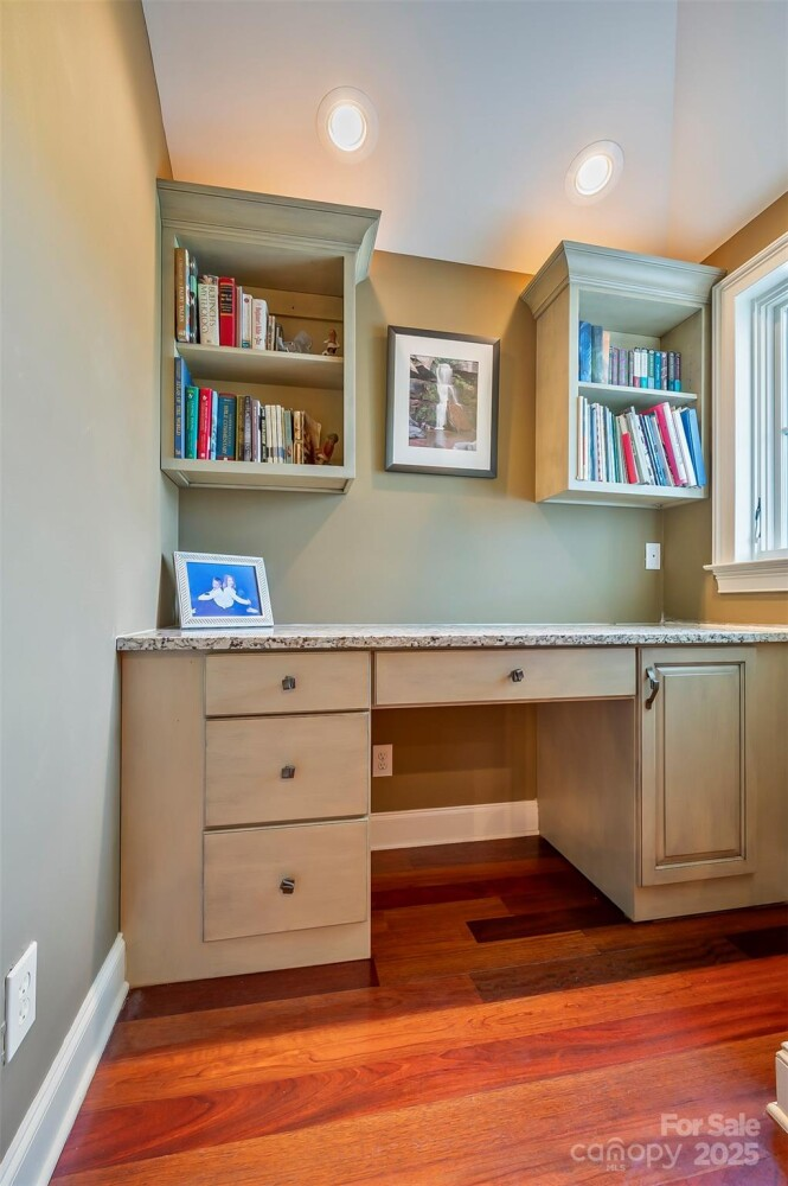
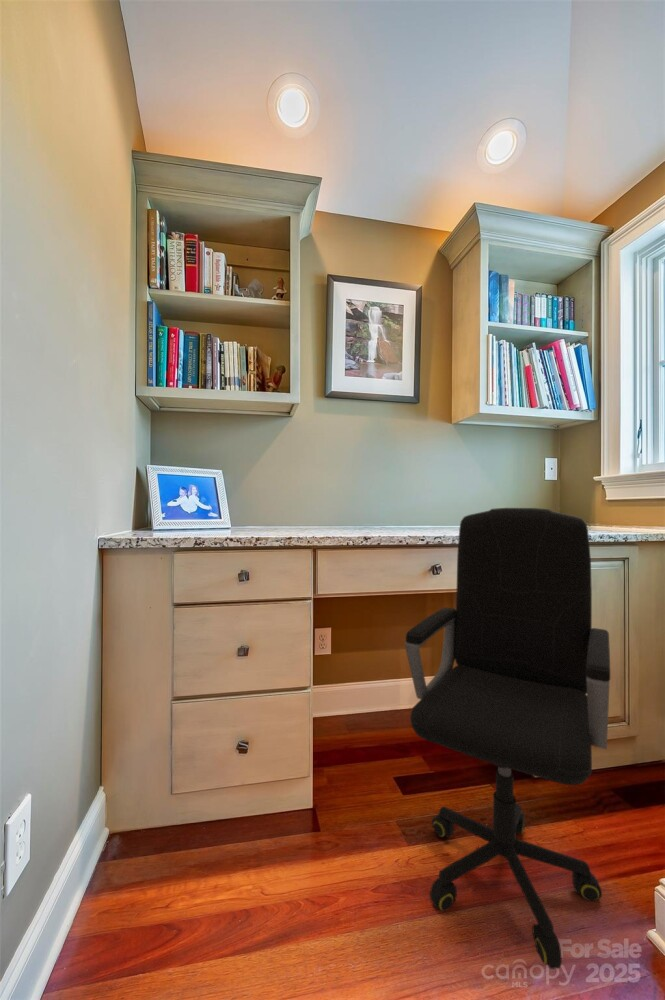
+ office chair [404,507,611,970]
